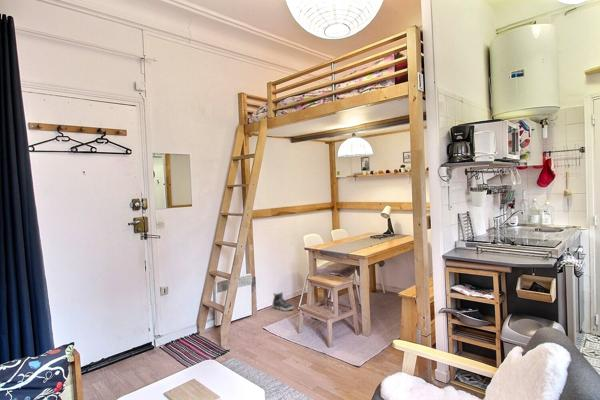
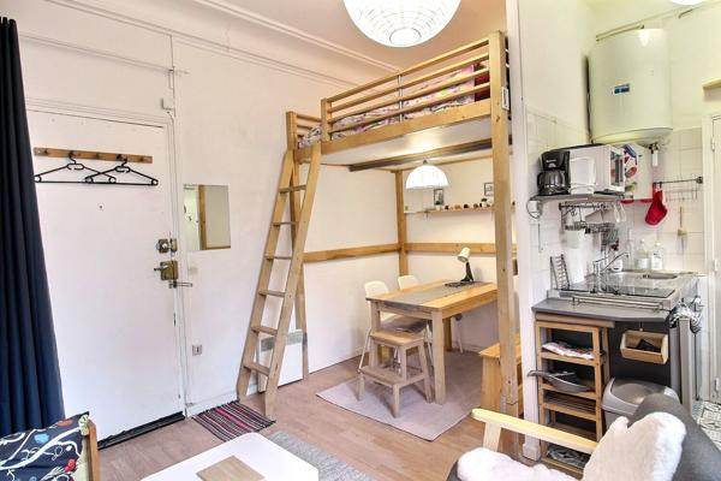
- sneaker [271,291,295,312]
